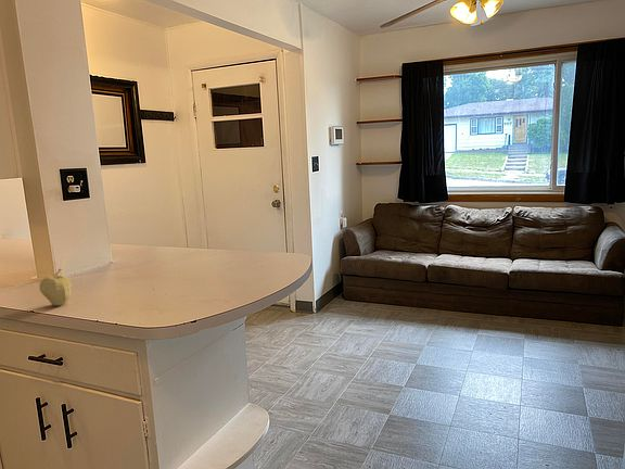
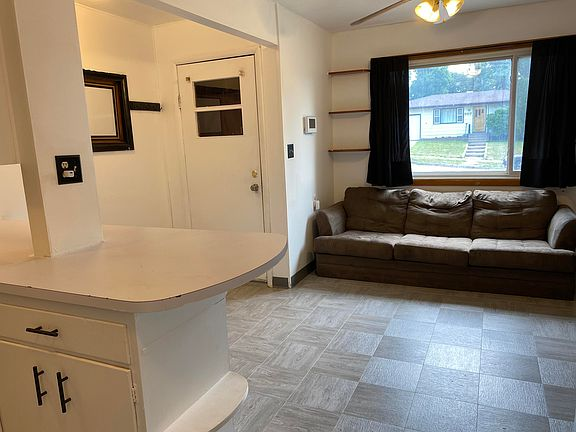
- fruit [39,268,73,306]
